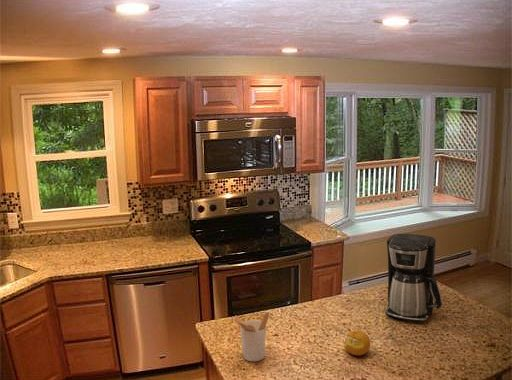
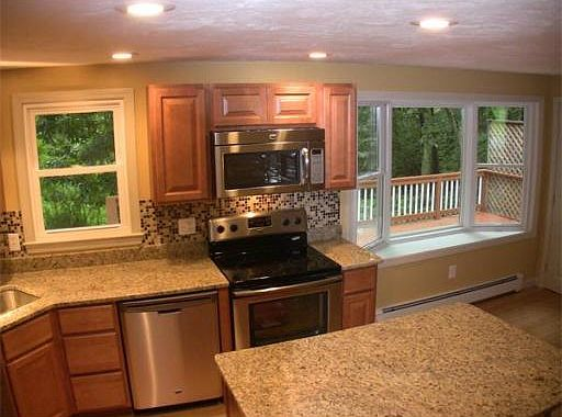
- utensil holder [234,312,270,362]
- coffee maker [384,233,443,322]
- fruit [343,329,371,357]
